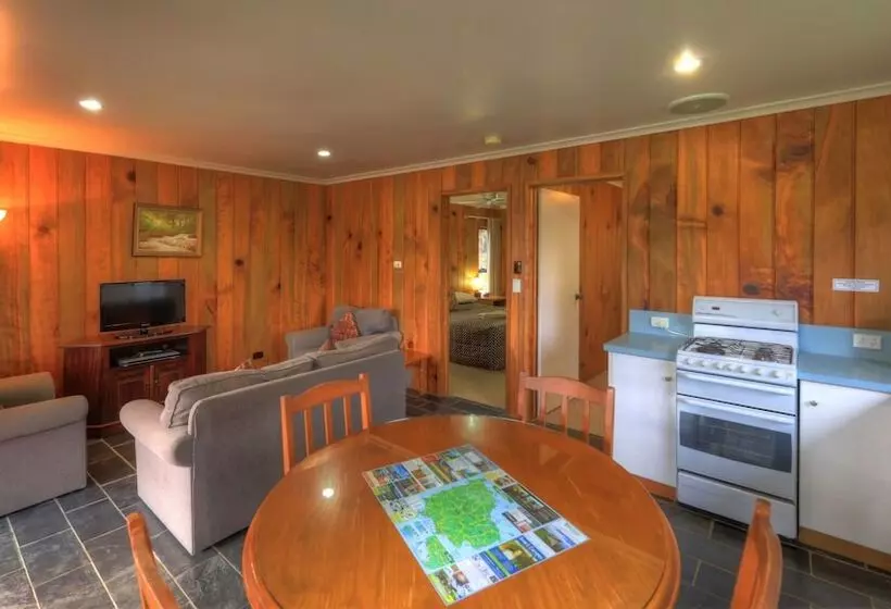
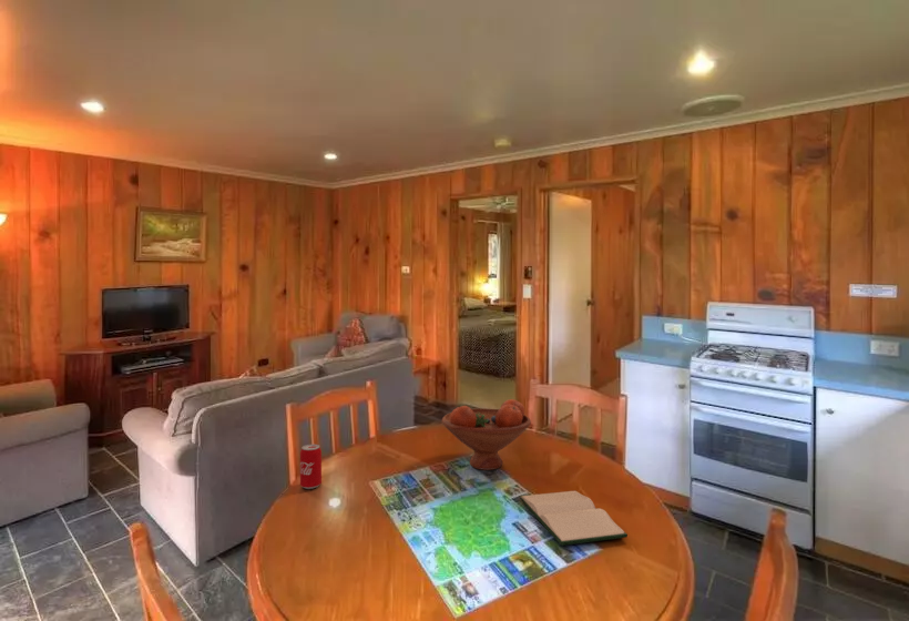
+ fruit bowl [441,398,532,471]
+ hardback book [518,490,629,547]
+ beverage can [299,444,323,490]
